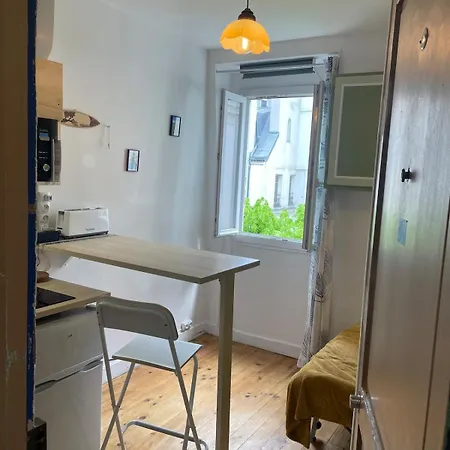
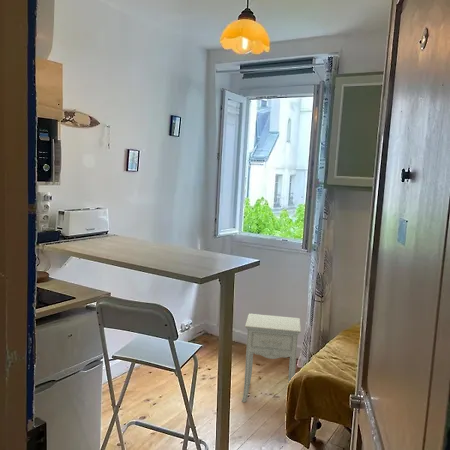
+ nightstand [241,313,302,403]
